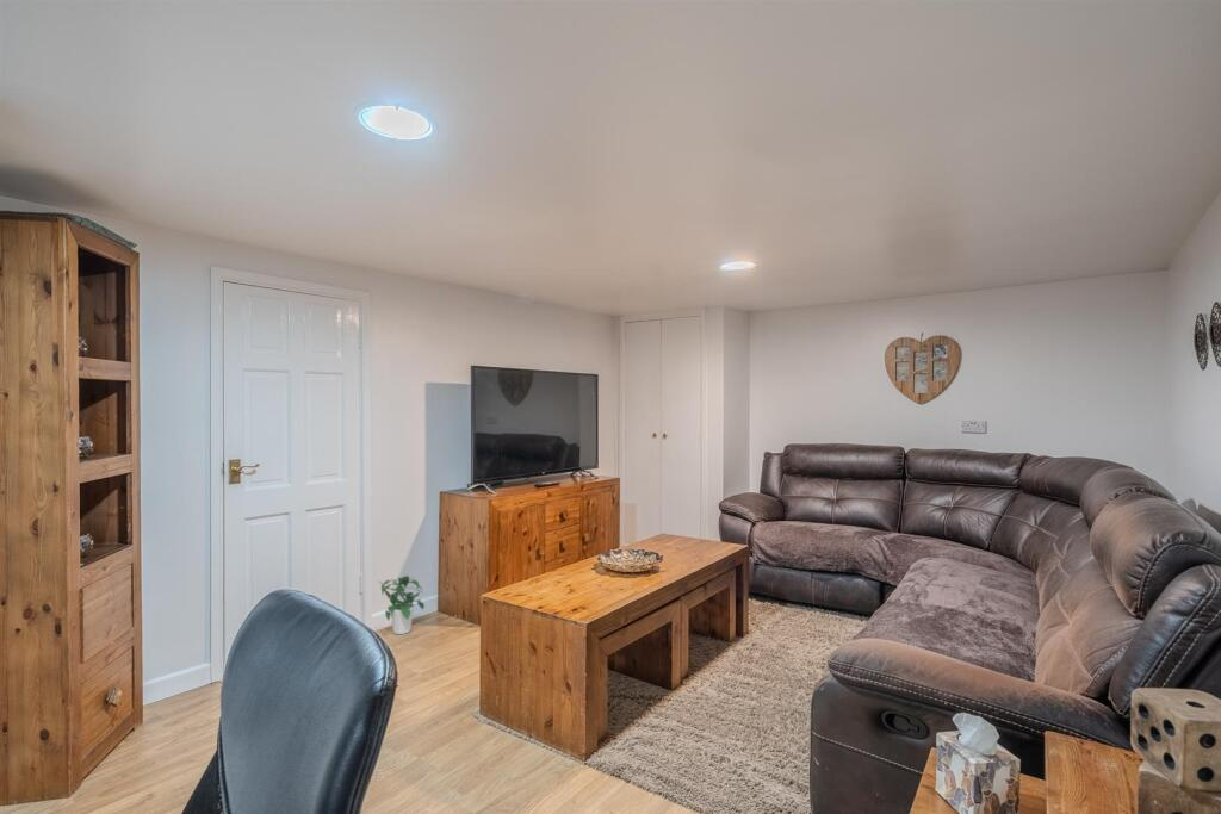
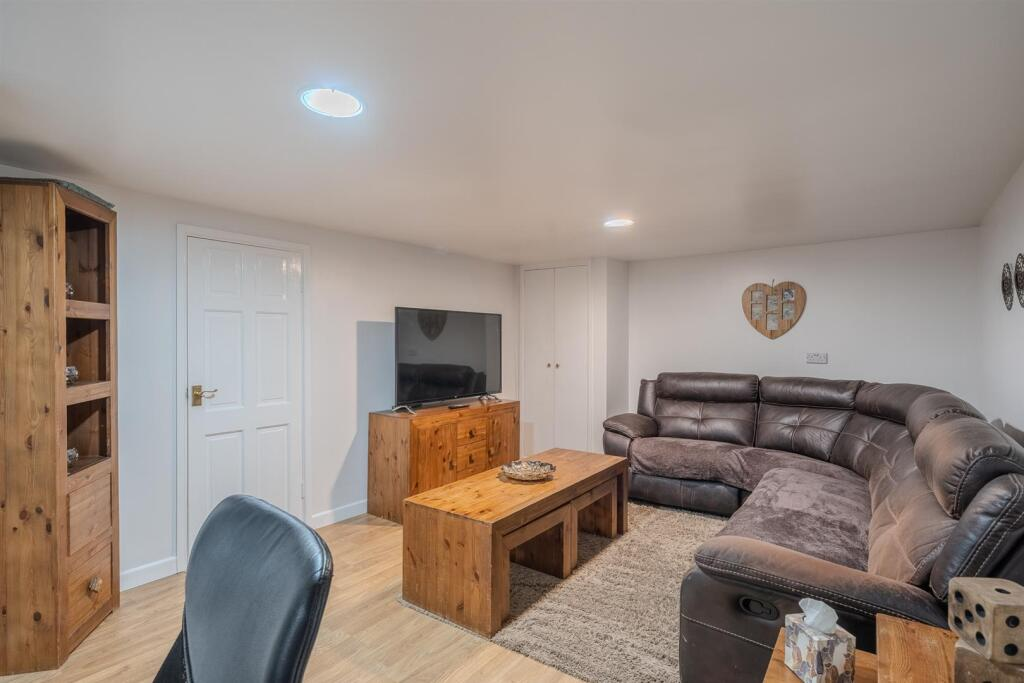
- potted plant [377,574,426,635]
